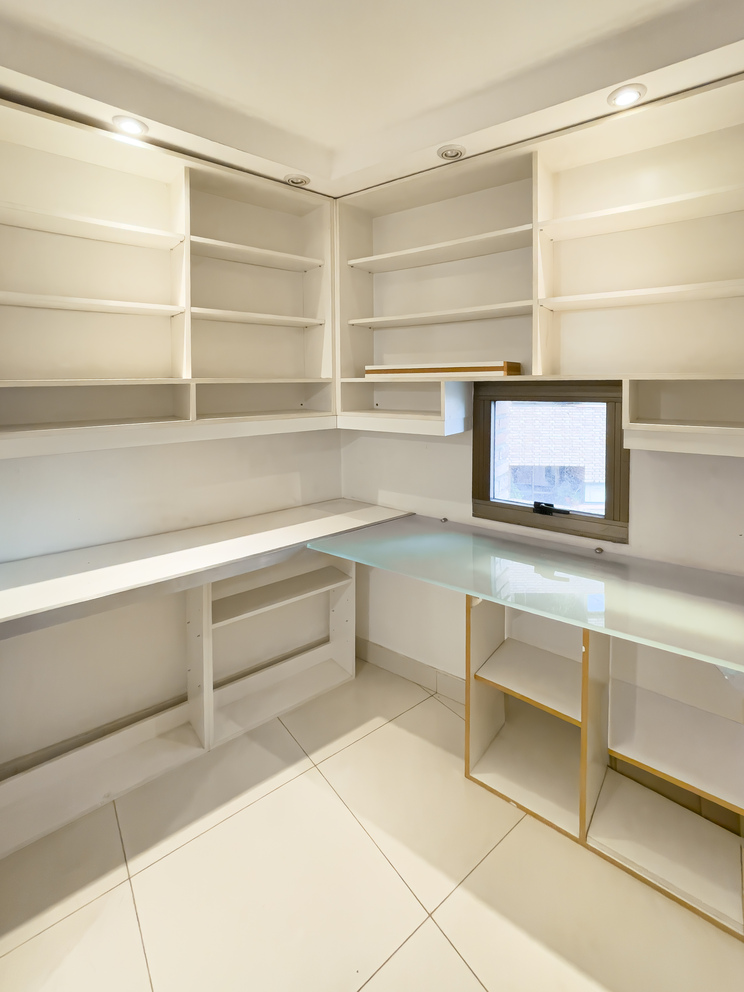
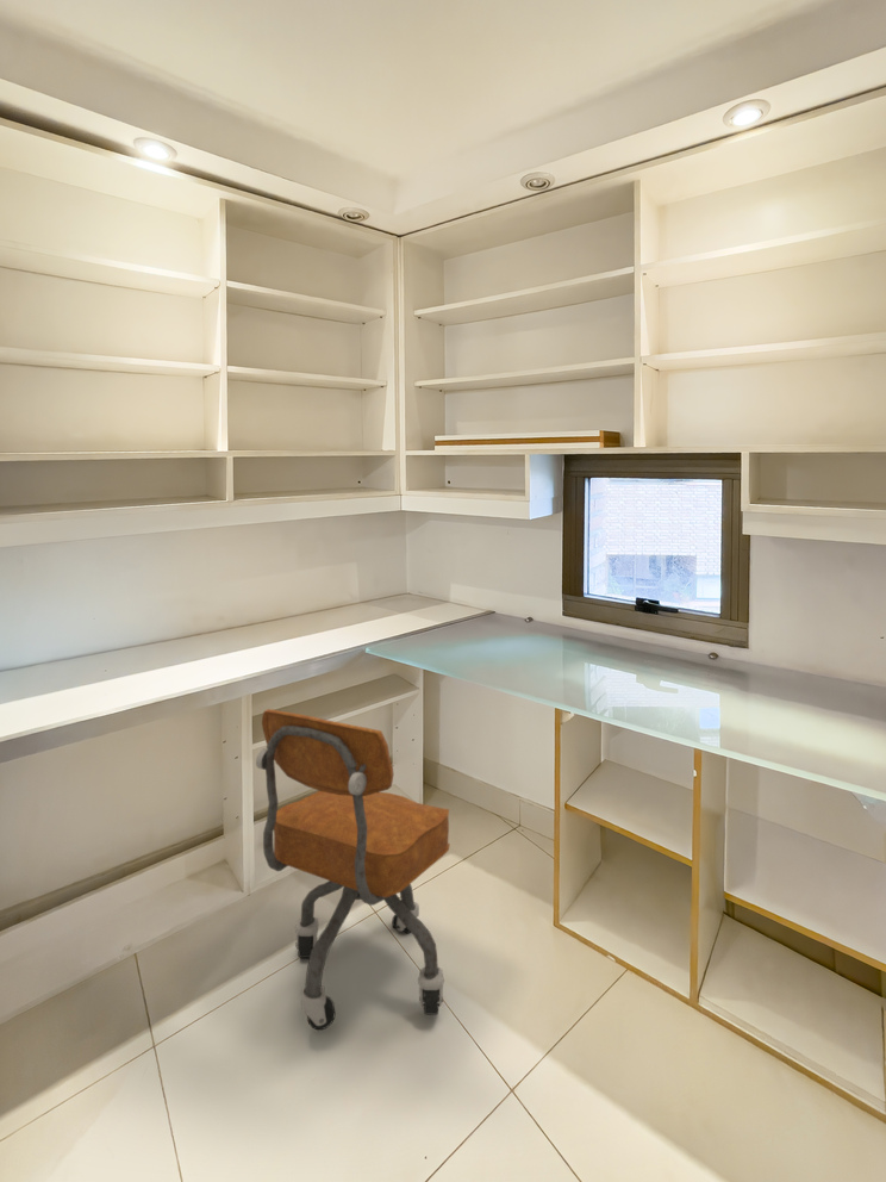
+ office chair [255,708,451,1031]
